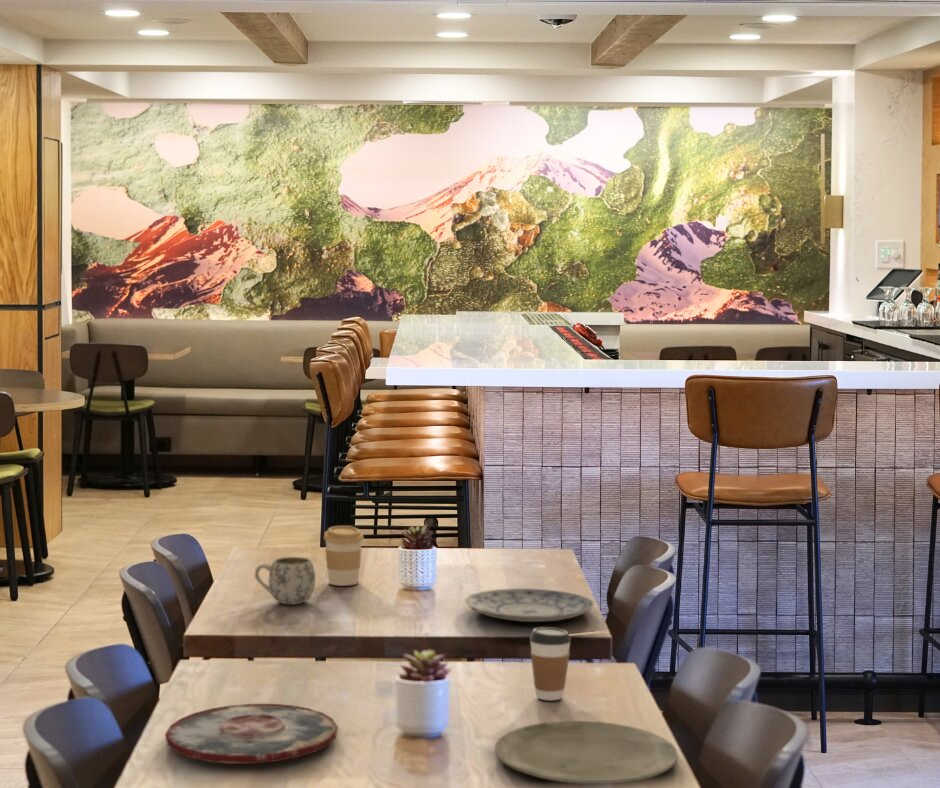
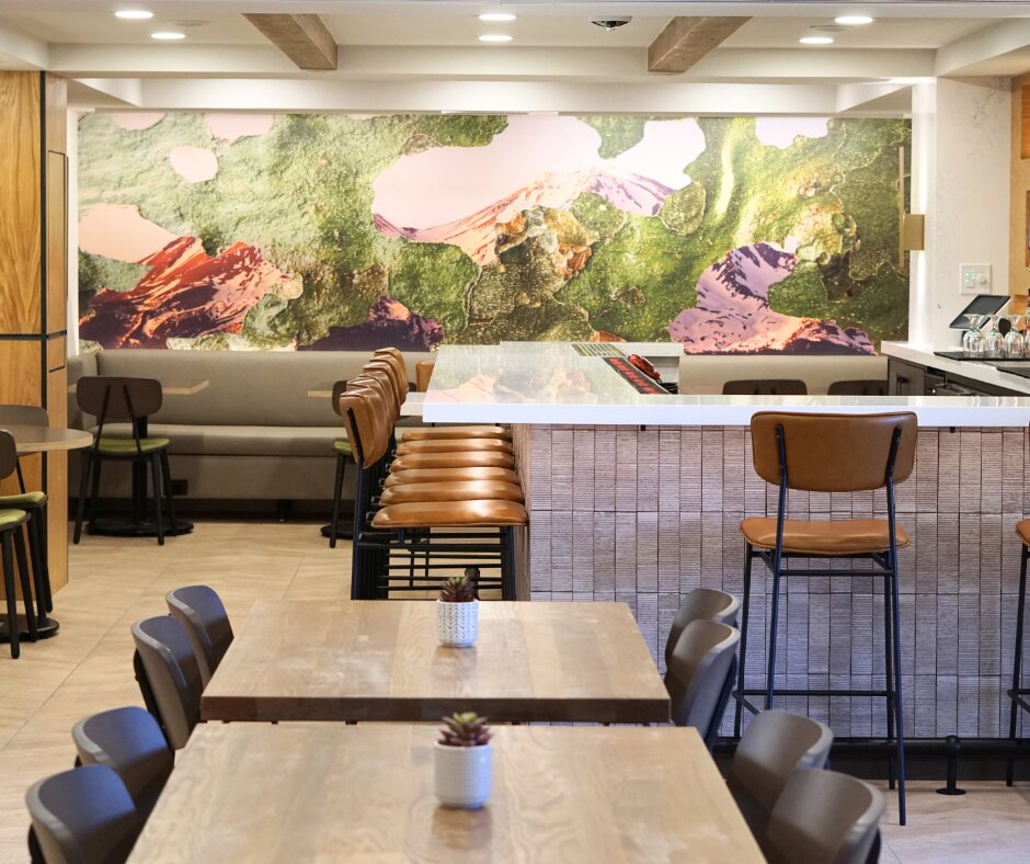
- plate [464,587,596,623]
- coffee cup [323,525,365,587]
- coffee cup [529,626,572,702]
- plate [164,703,339,765]
- mug [254,556,316,606]
- plate [494,720,678,785]
